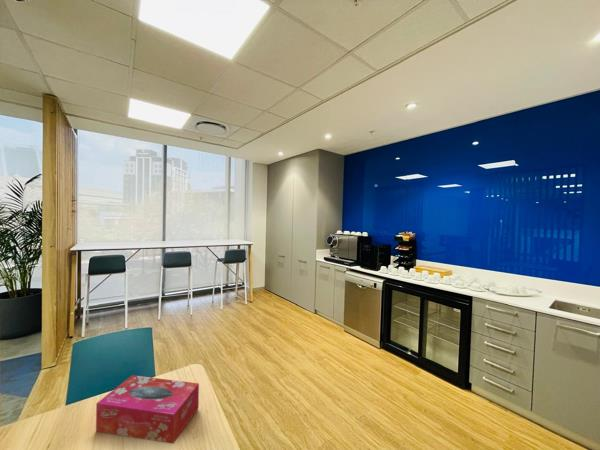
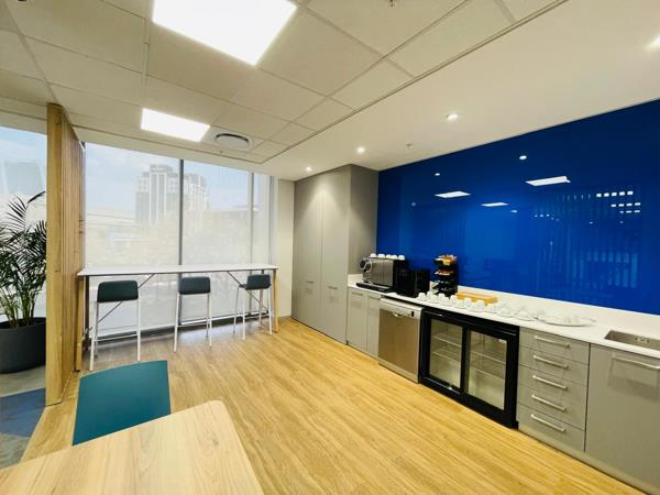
- tissue box [95,374,200,445]
